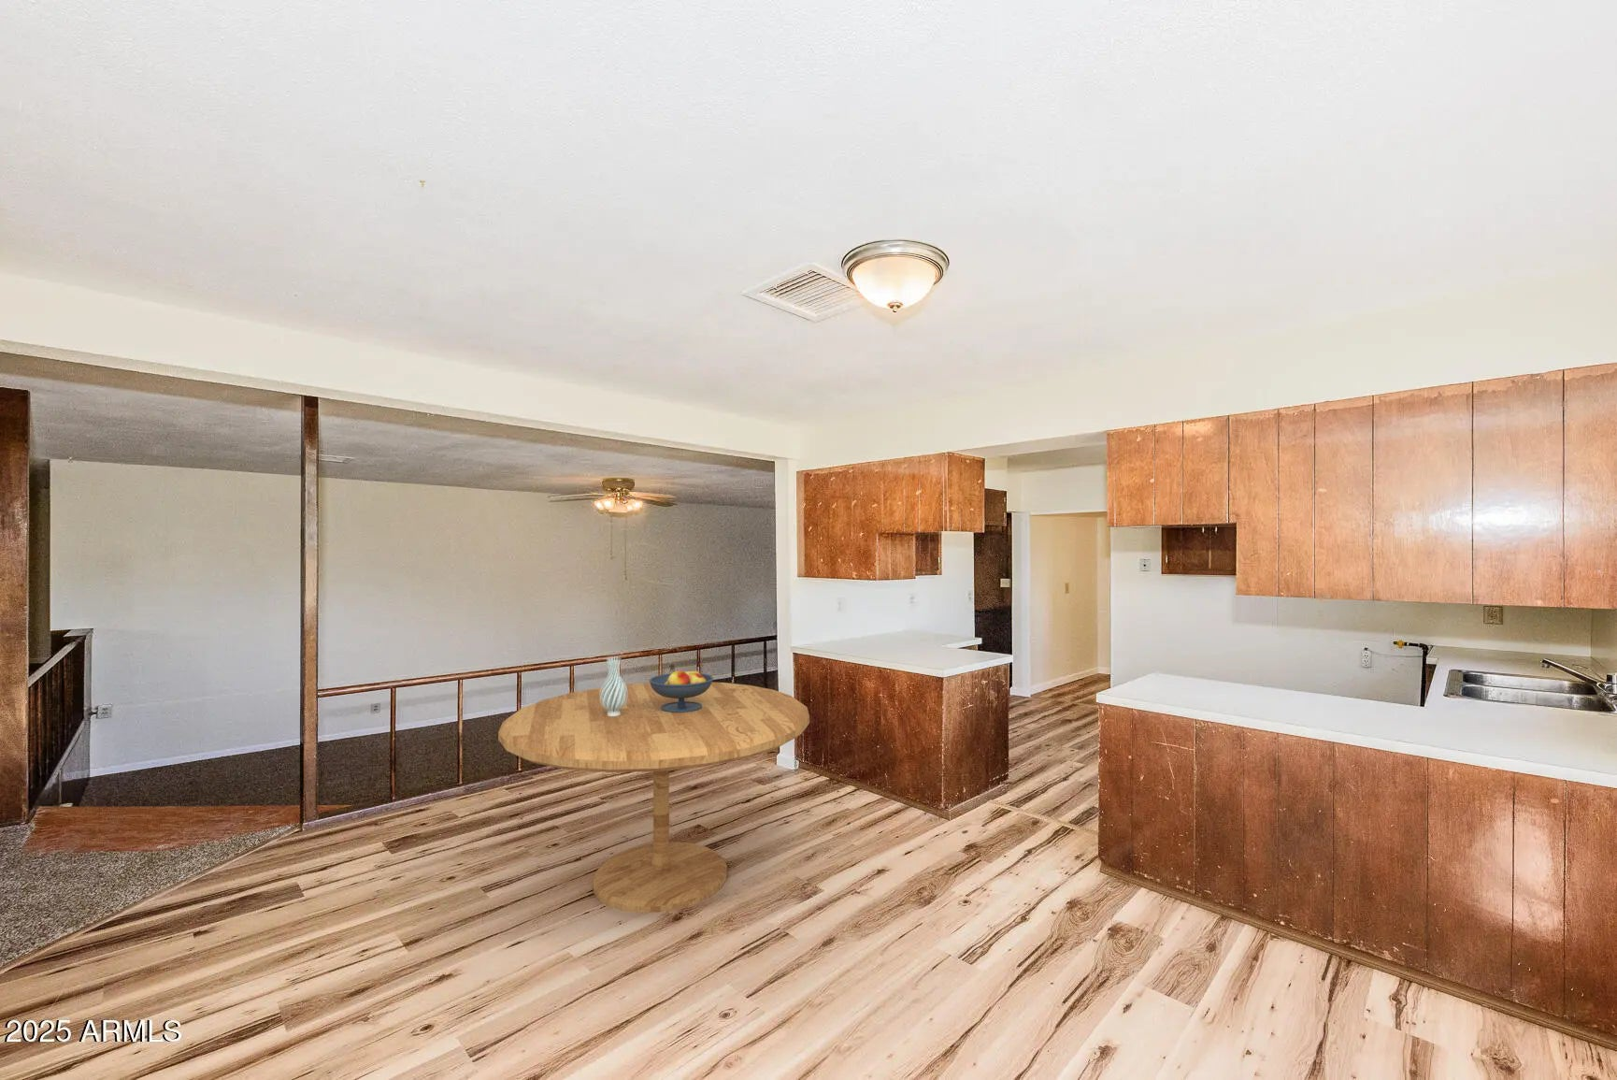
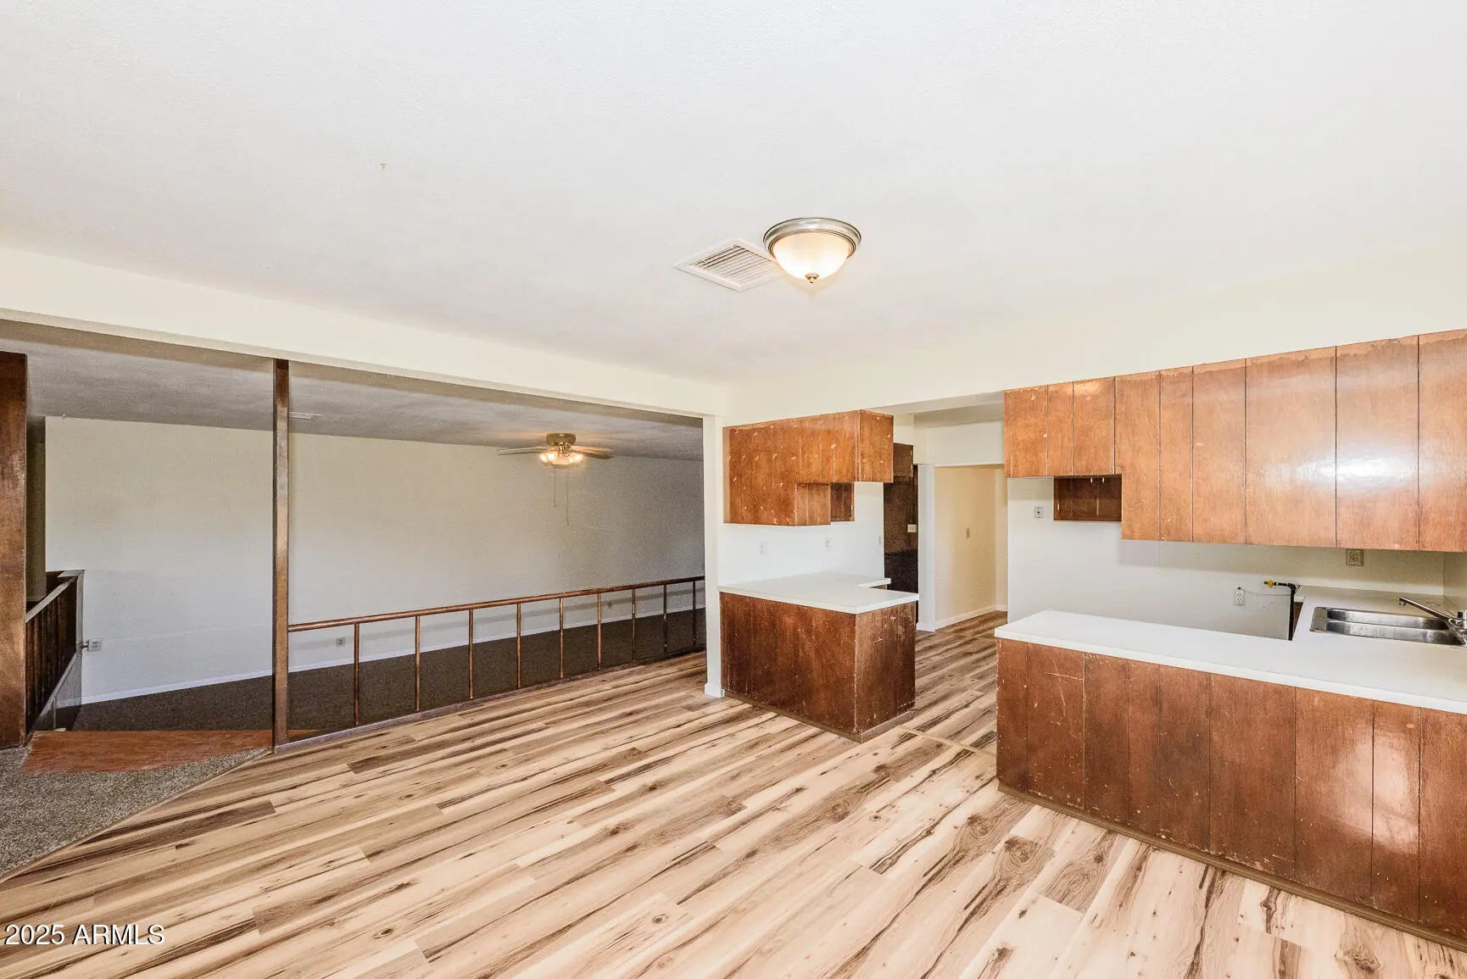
- fruit bowl [648,668,715,712]
- dining table [498,682,811,914]
- vase [600,656,628,716]
